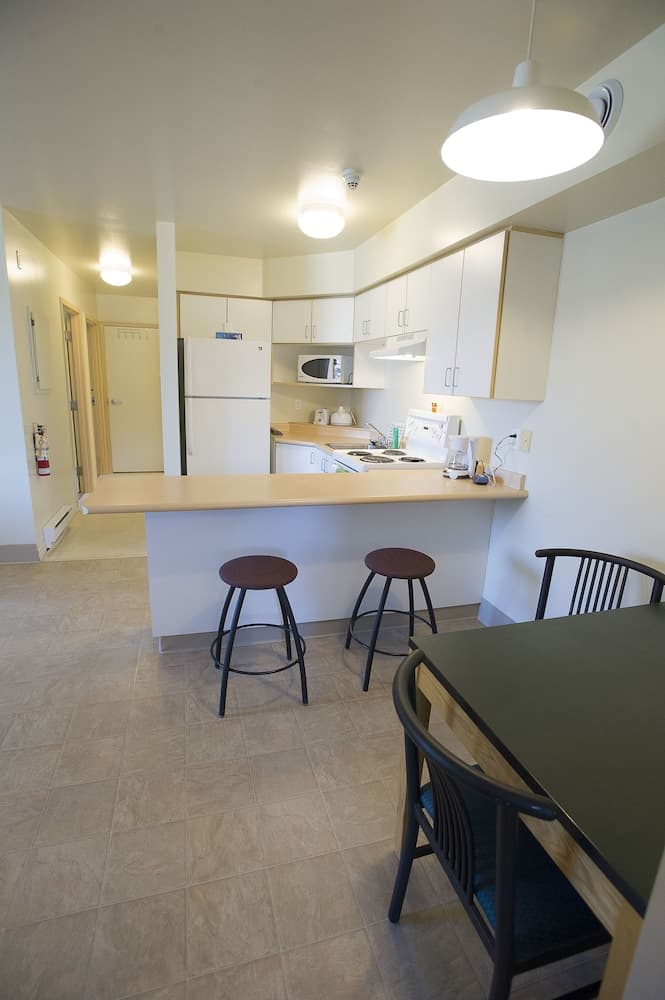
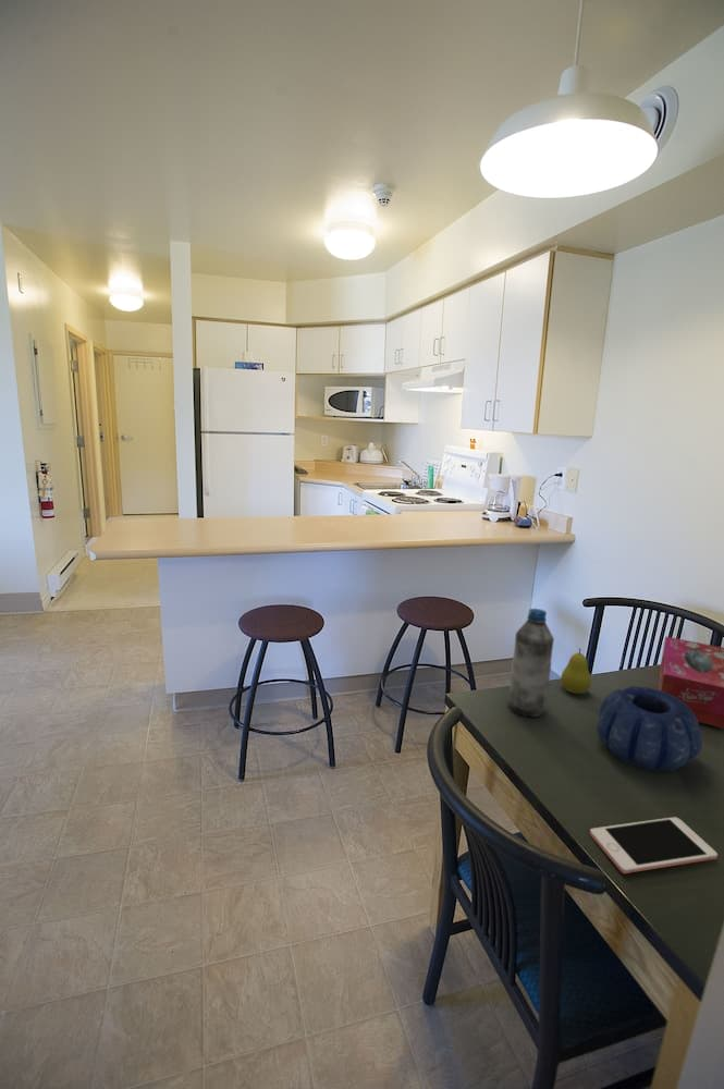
+ decorative bowl [596,685,703,773]
+ water bottle [507,608,555,718]
+ fruit [560,647,592,695]
+ tissue box [658,635,724,730]
+ cell phone [589,816,719,874]
